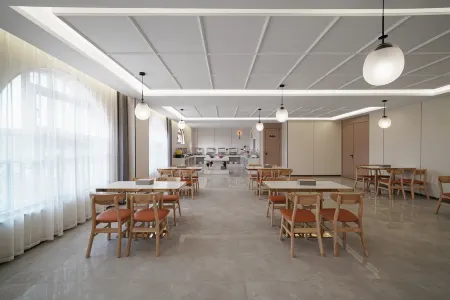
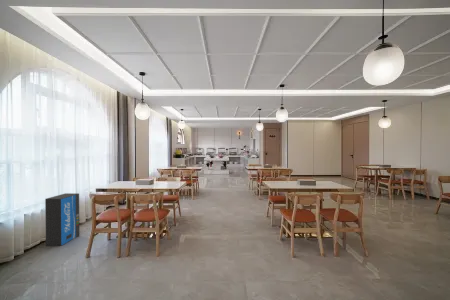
+ air purifier [44,192,80,247]
